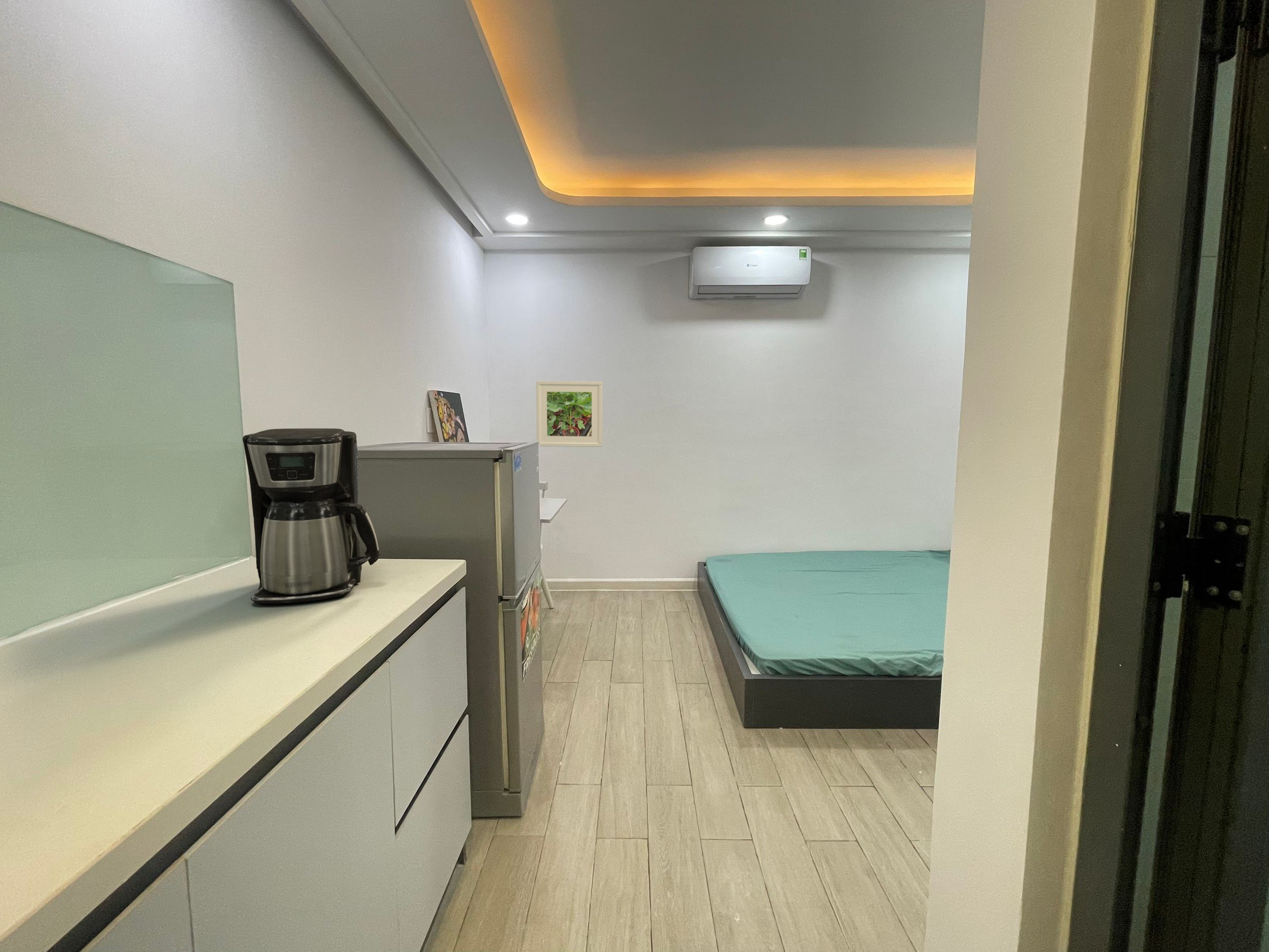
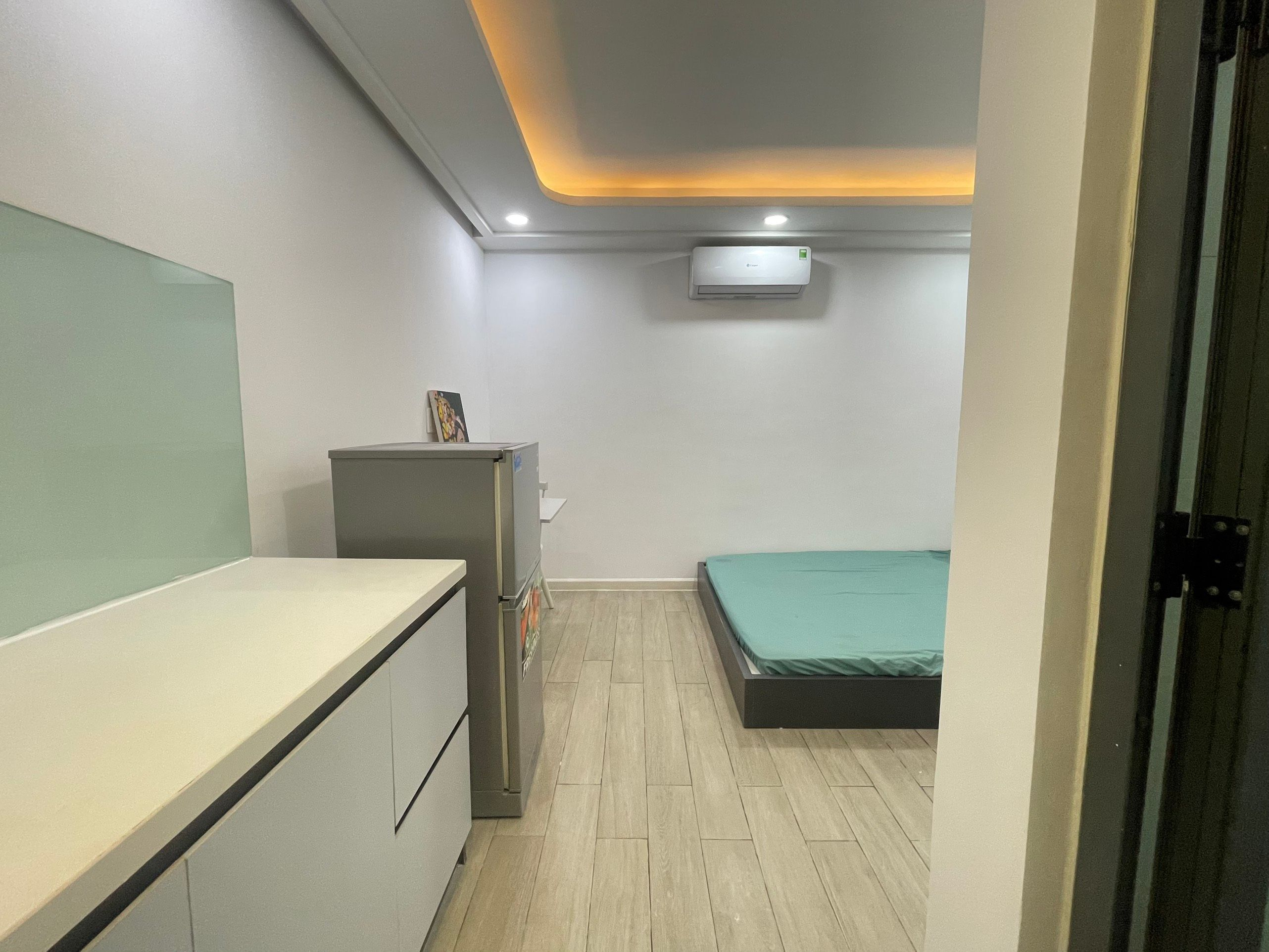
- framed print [536,381,603,447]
- coffee maker [242,428,380,604]
